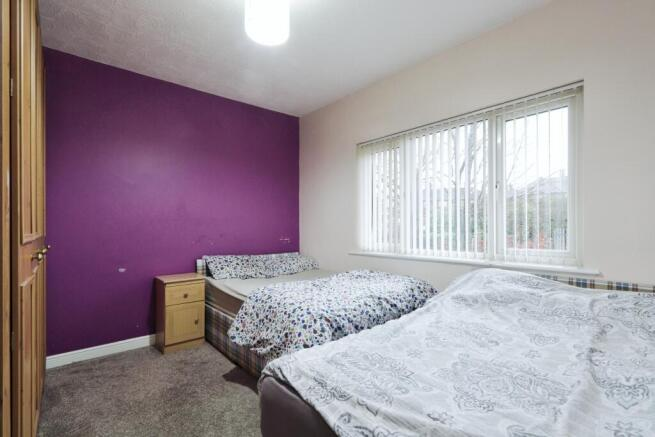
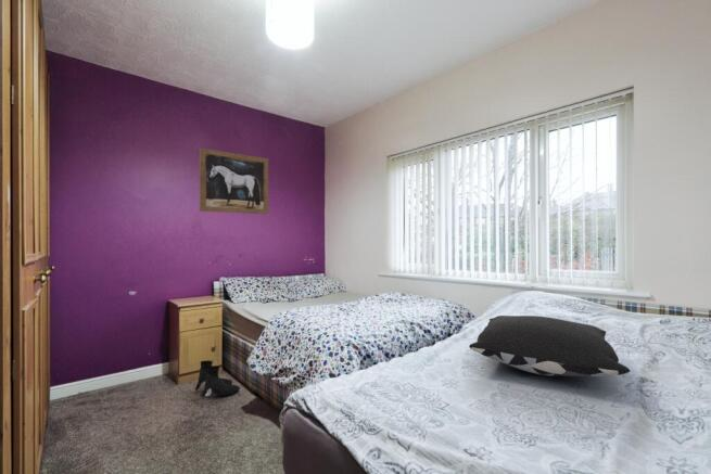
+ pillow [468,315,631,377]
+ boots [194,359,241,398]
+ wall art [199,146,269,215]
